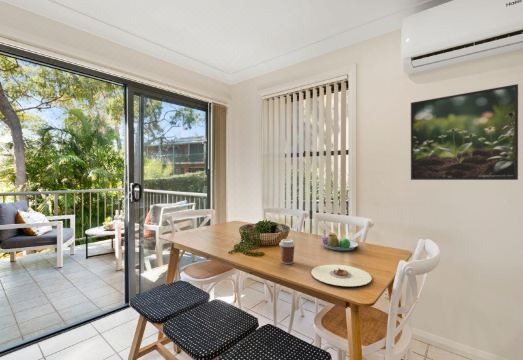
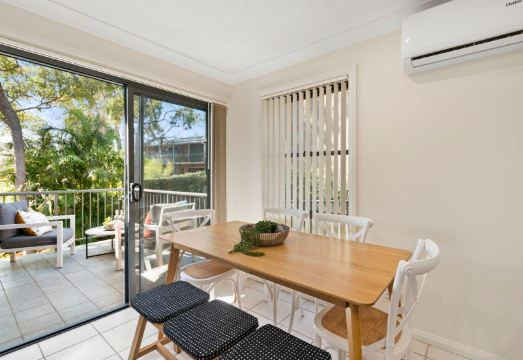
- plate [310,264,373,287]
- fruit bowl [321,232,359,252]
- coffee cup [278,238,297,265]
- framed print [410,83,519,181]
